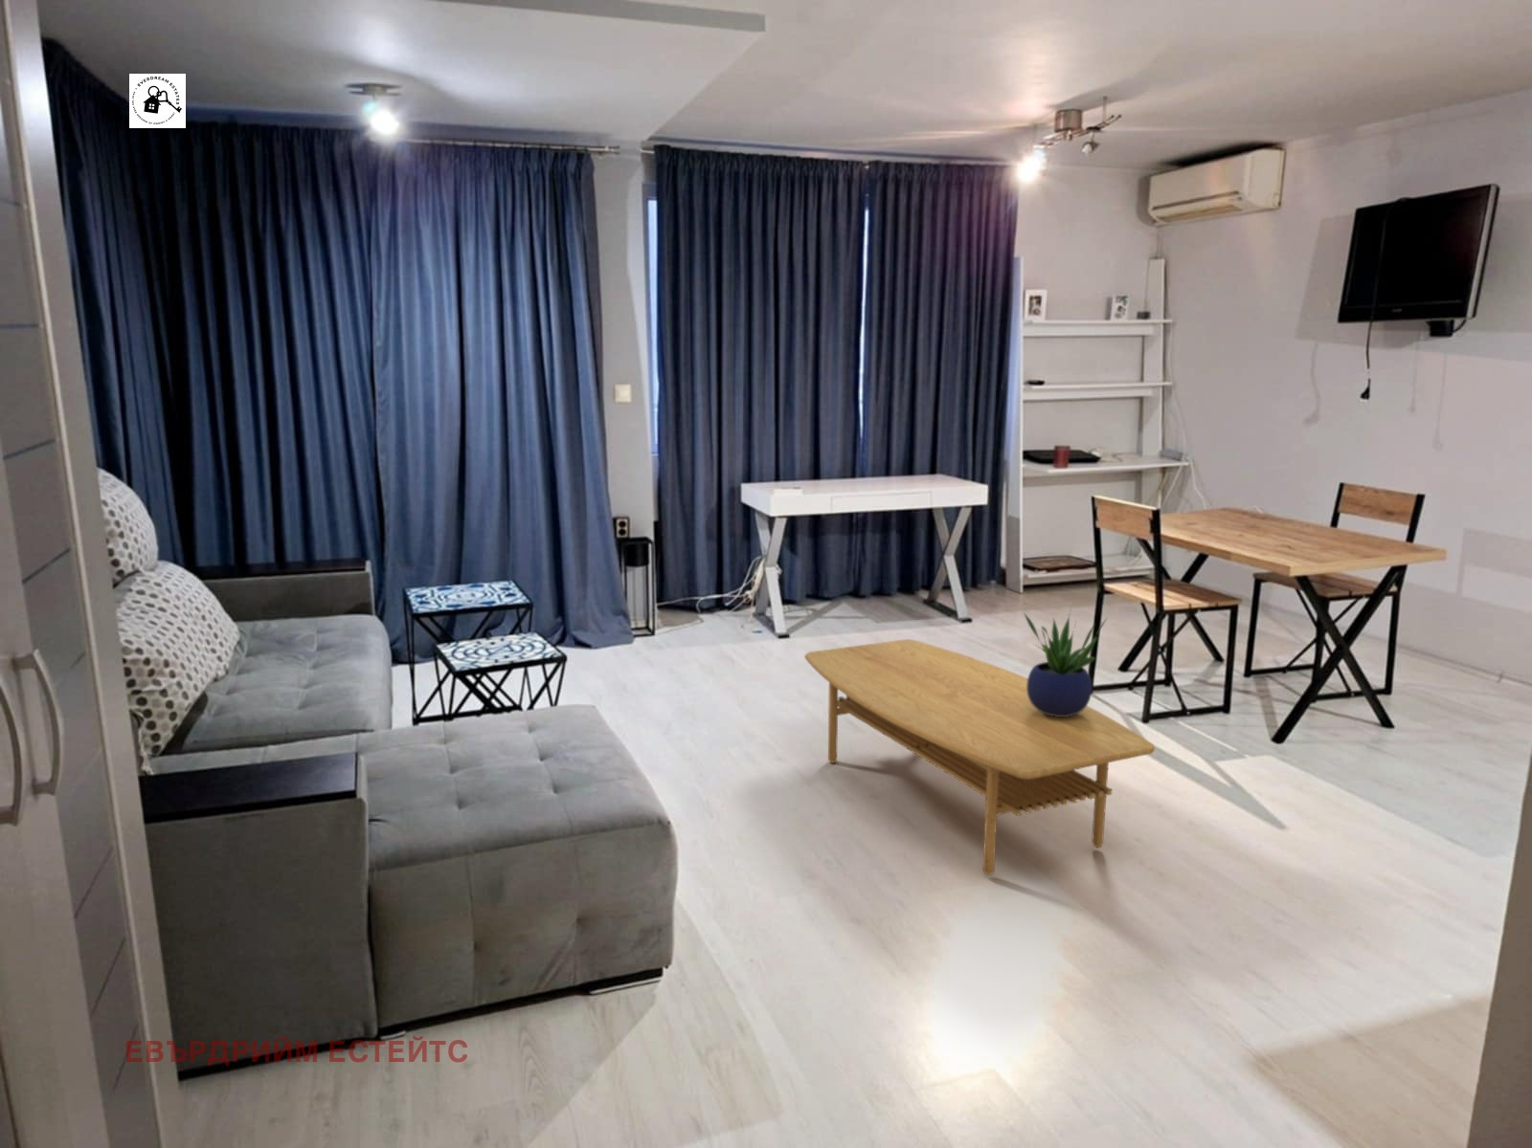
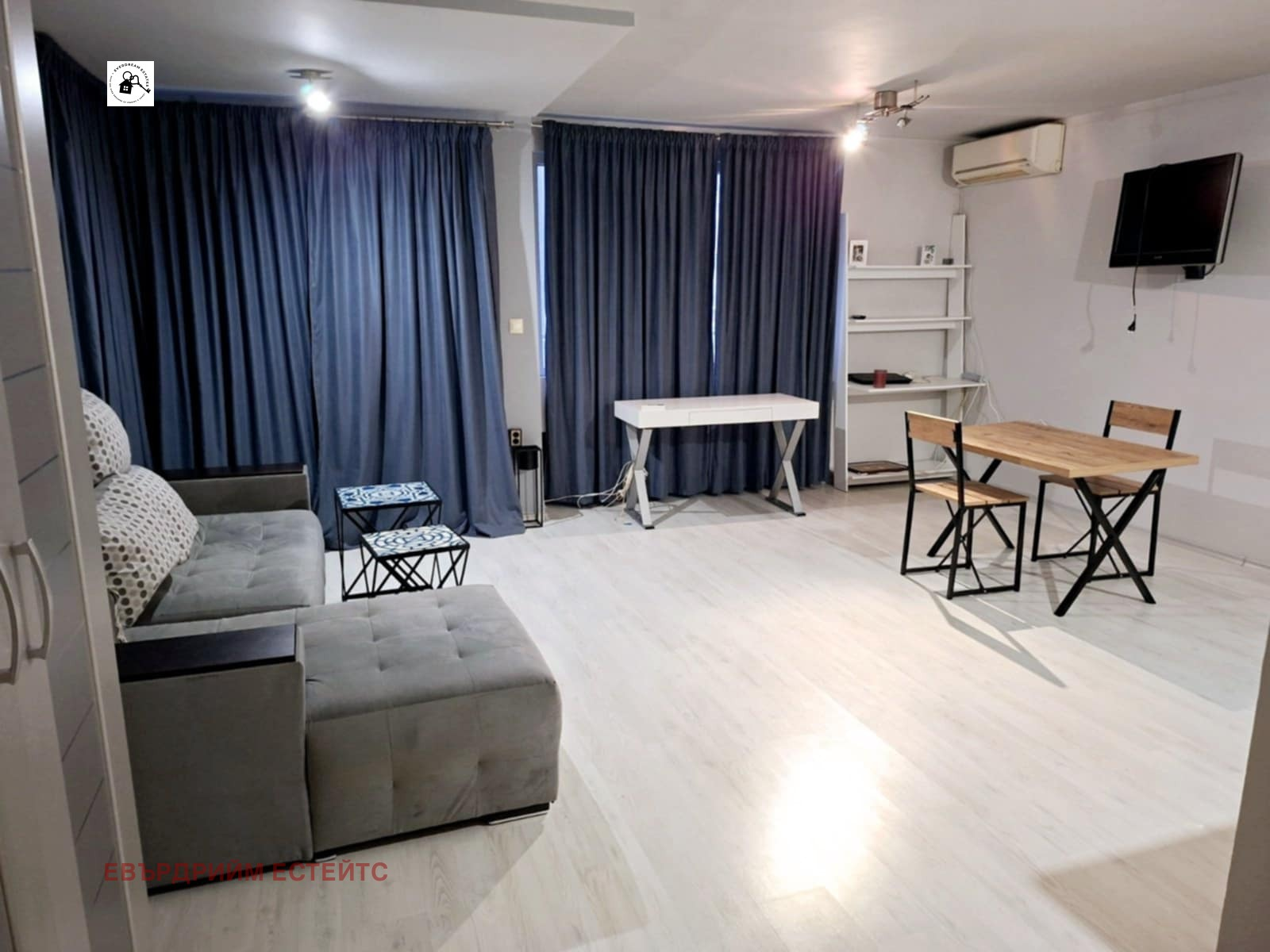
- potted plant [1023,608,1109,716]
- coffee table [803,638,1156,877]
